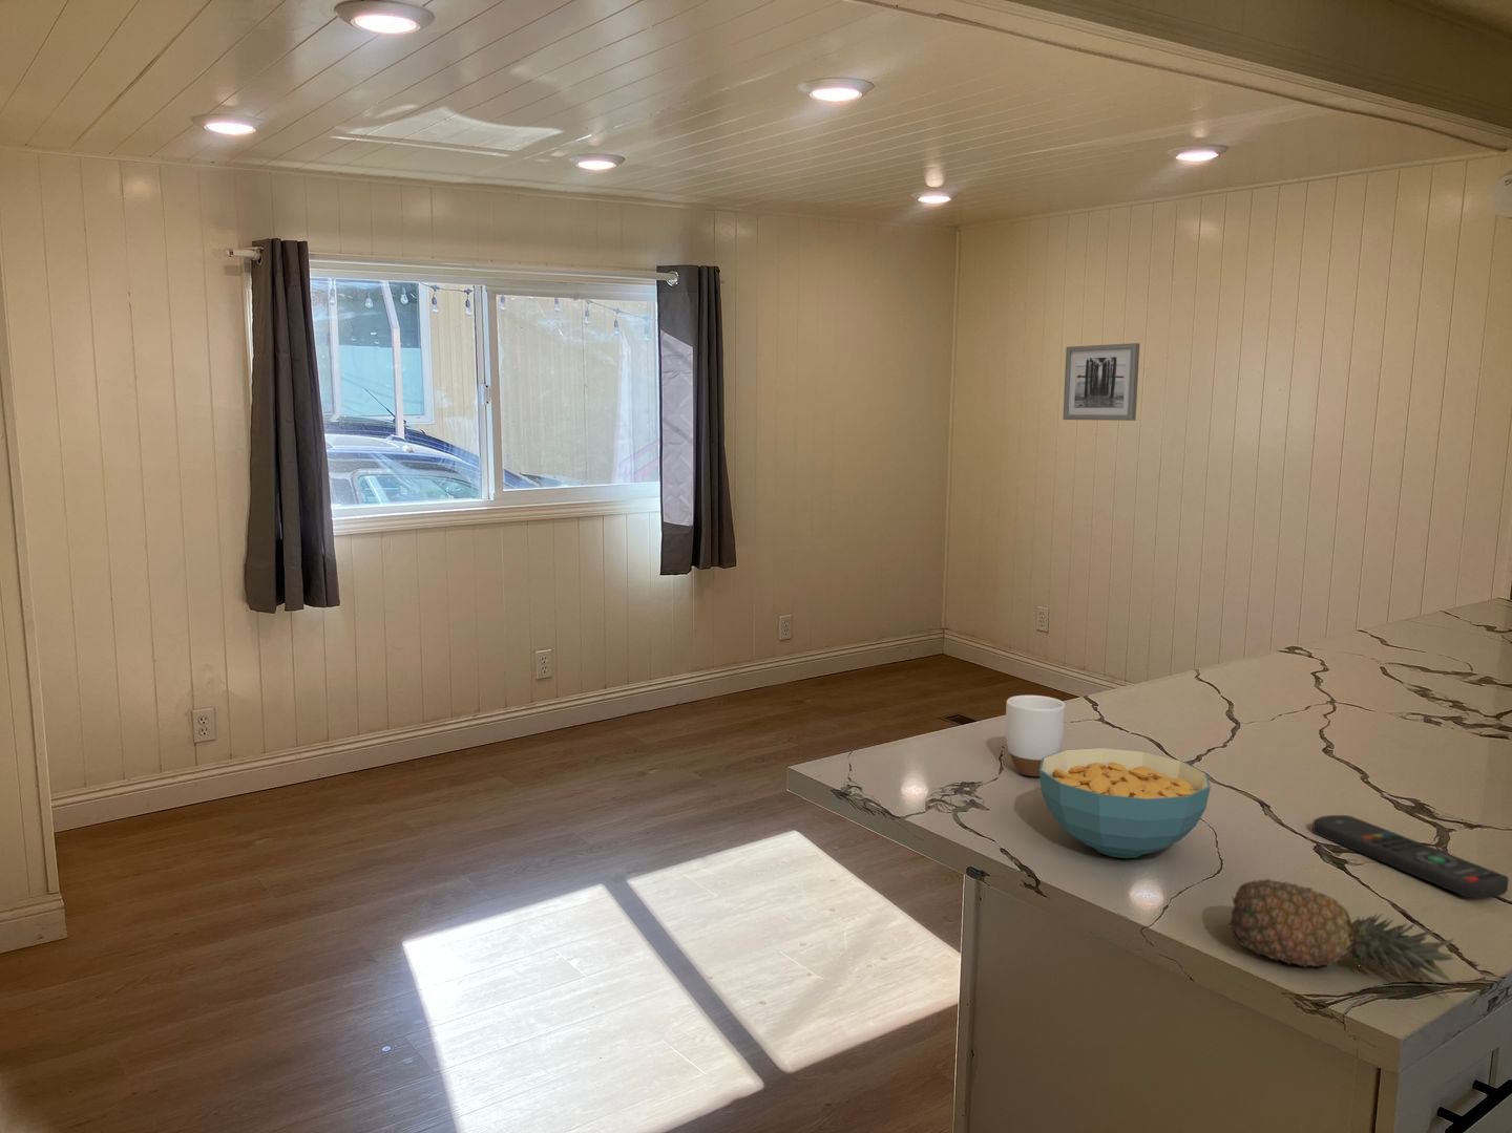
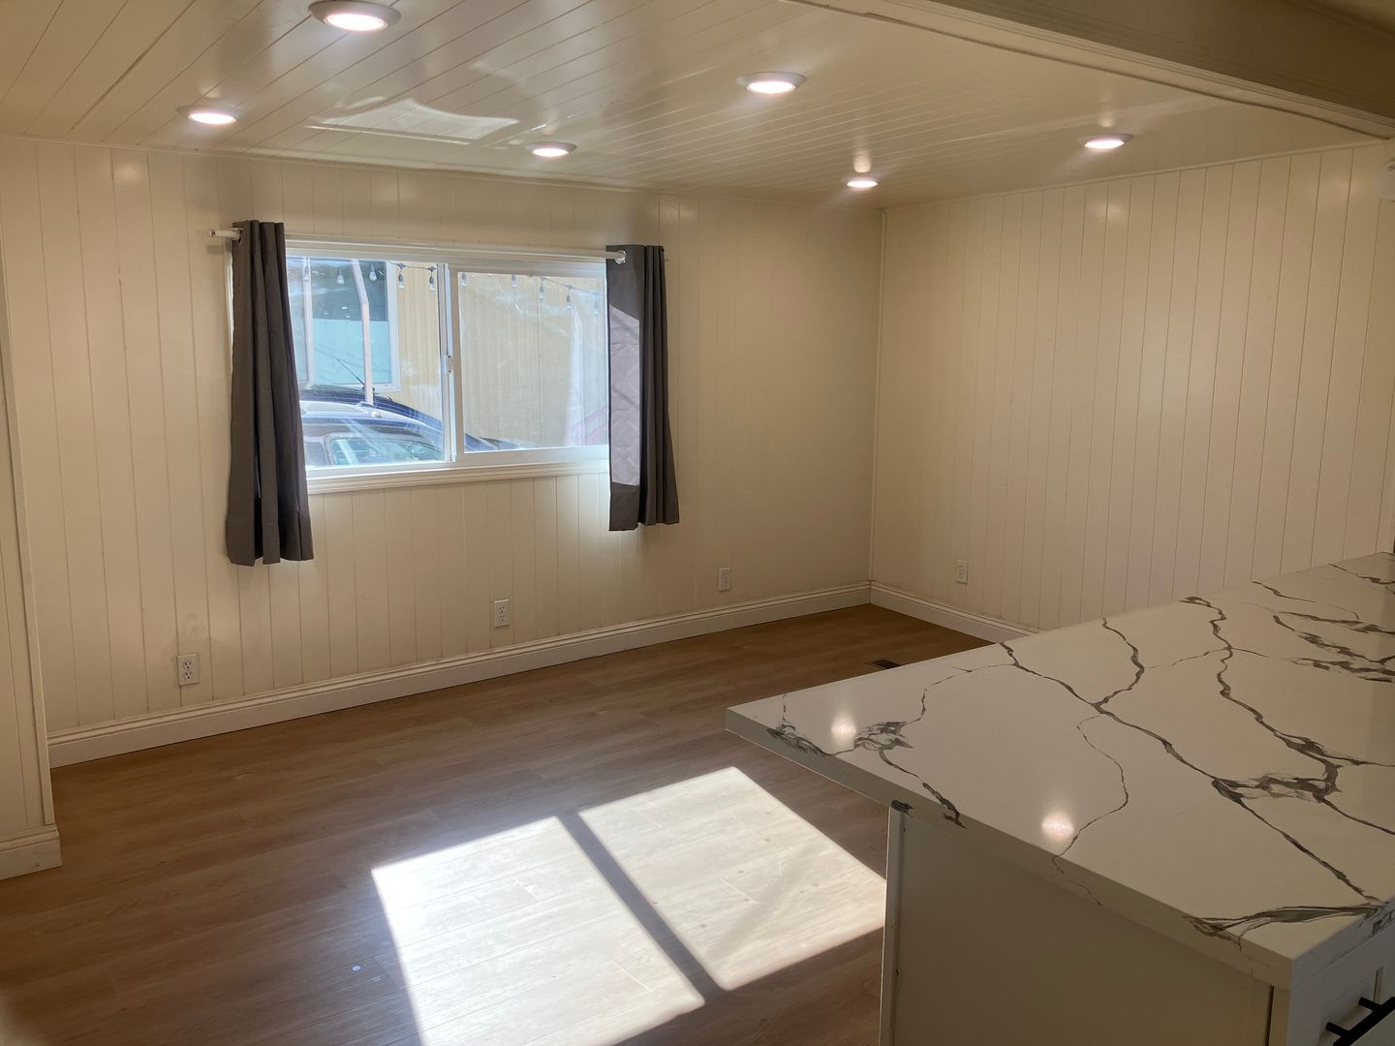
- fruit [1226,877,1456,1000]
- remote control [1312,814,1510,899]
- mug [1005,695,1067,777]
- cereal bowl [1038,747,1212,859]
- wall art [1062,342,1141,421]
